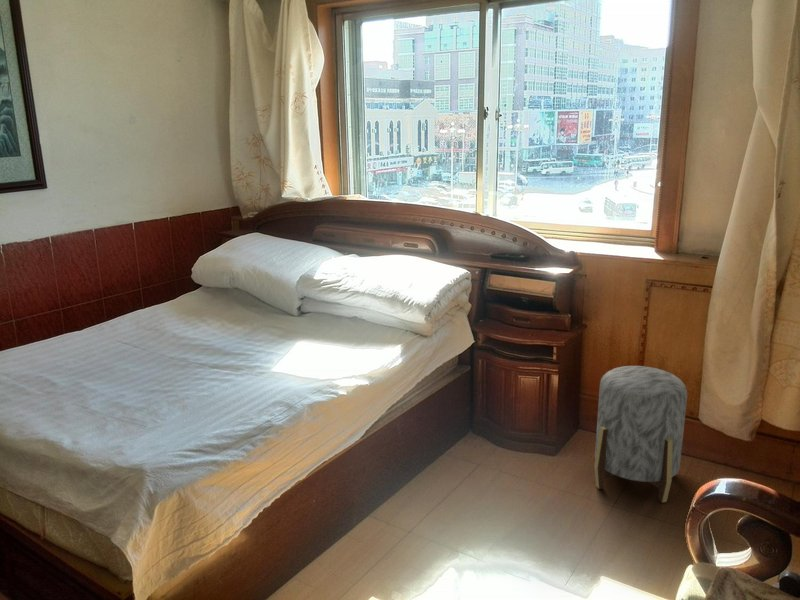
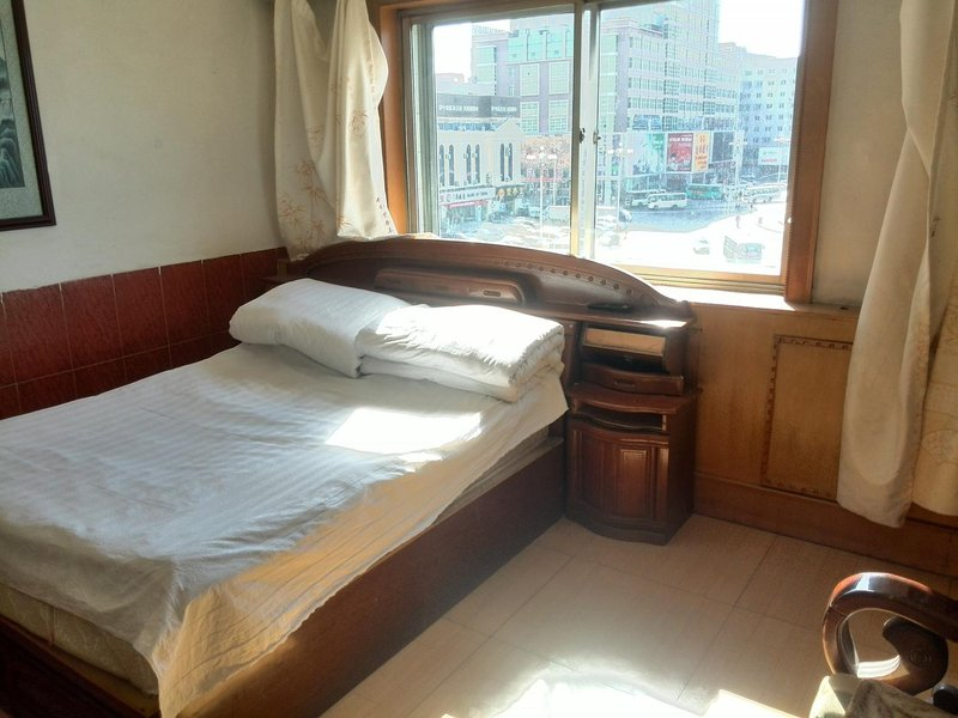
- stool [593,365,688,504]
